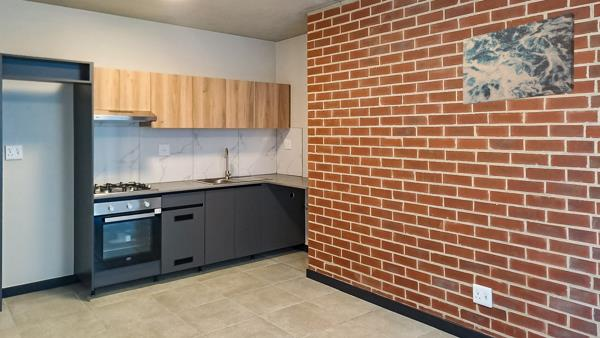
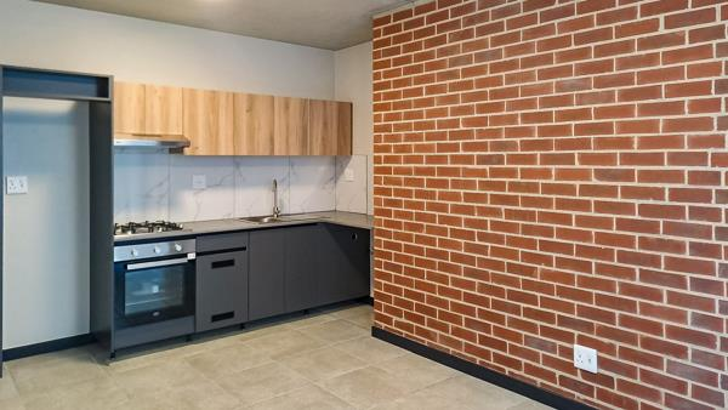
- wall art [462,12,575,106]
